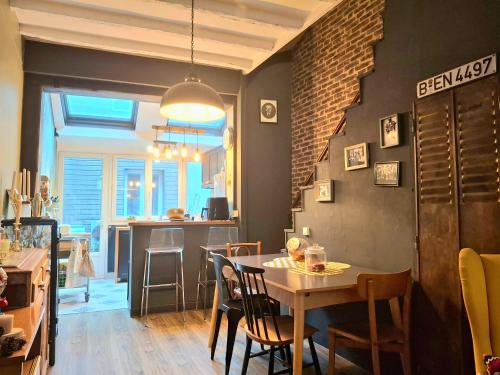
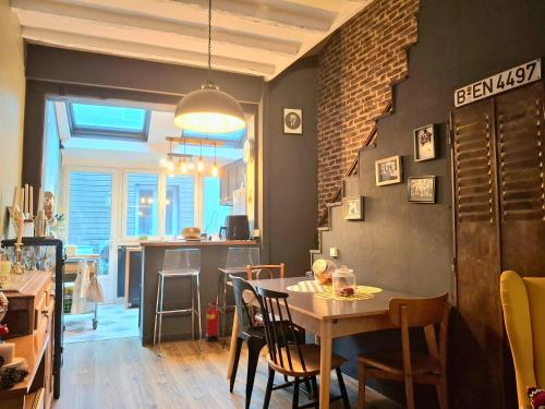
+ fire extinguisher [203,298,223,342]
